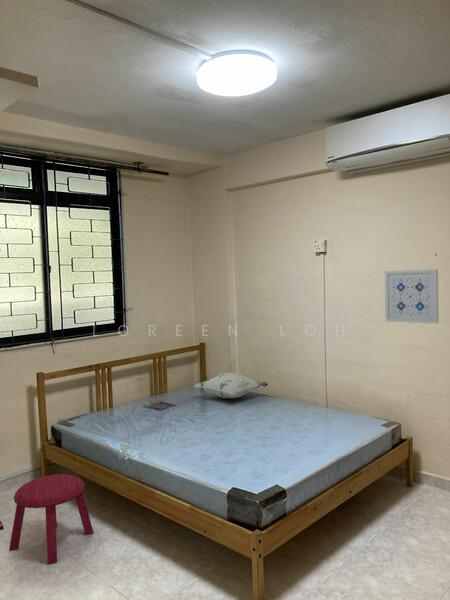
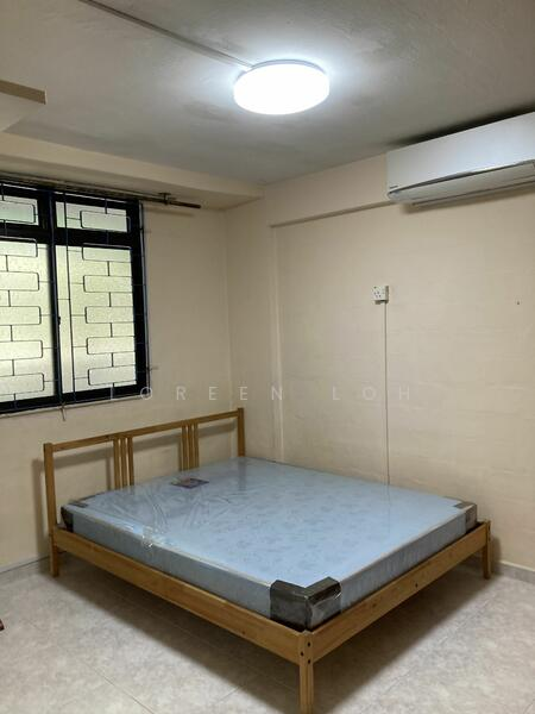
- stool [8,473,94,565]
- decorative pillow [193,371,269,399]
- wall art [384,268,439,324]
